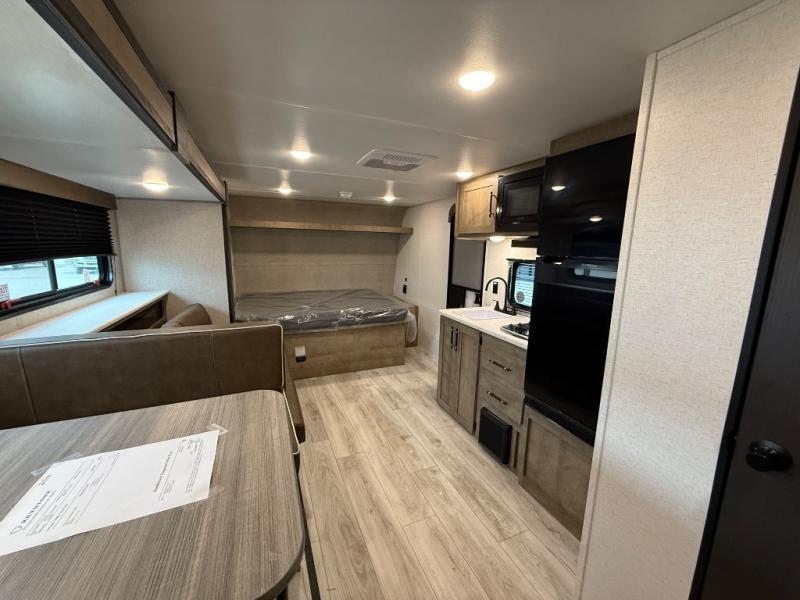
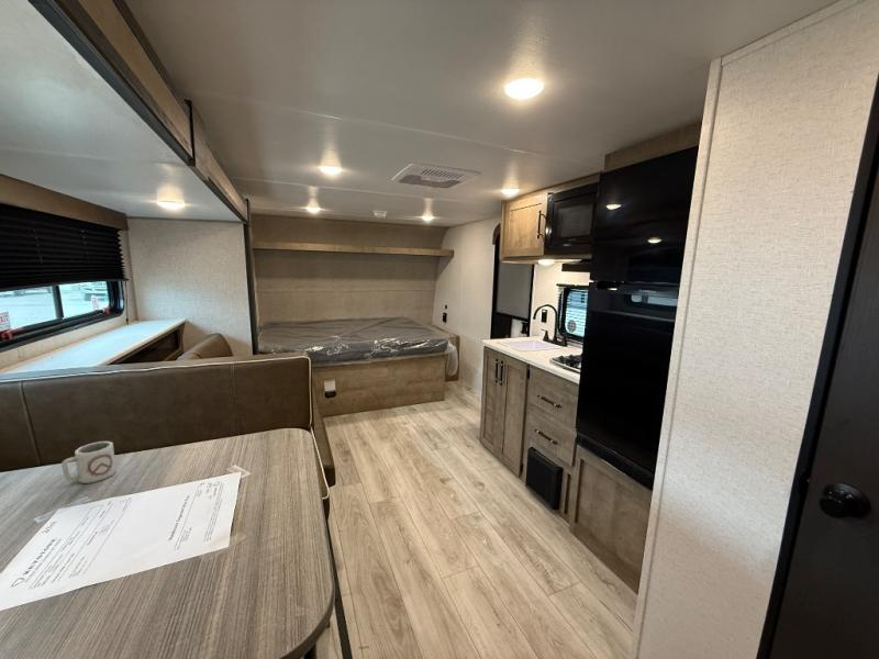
+ cup [60,440,118,484]
